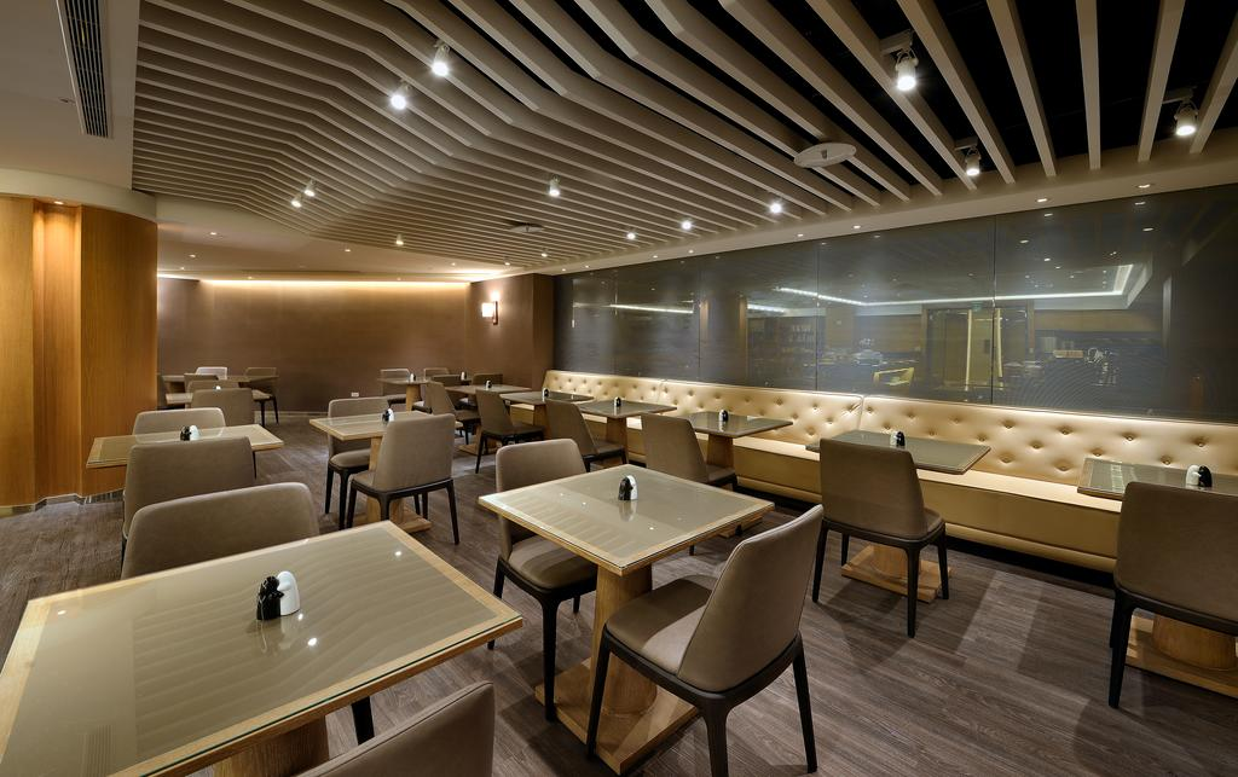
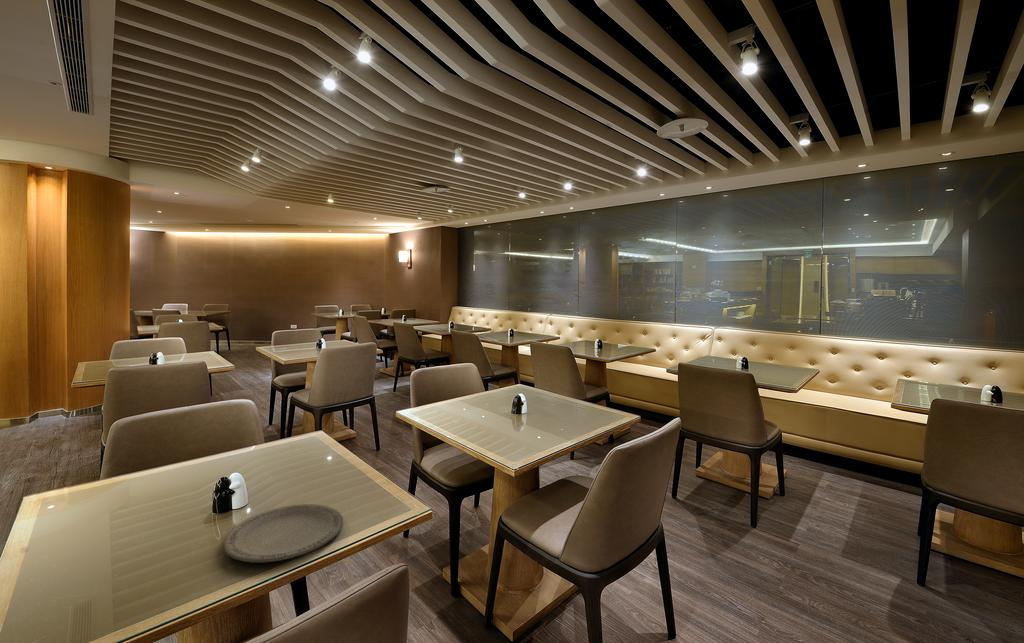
+ plate [222,503,344,563]
